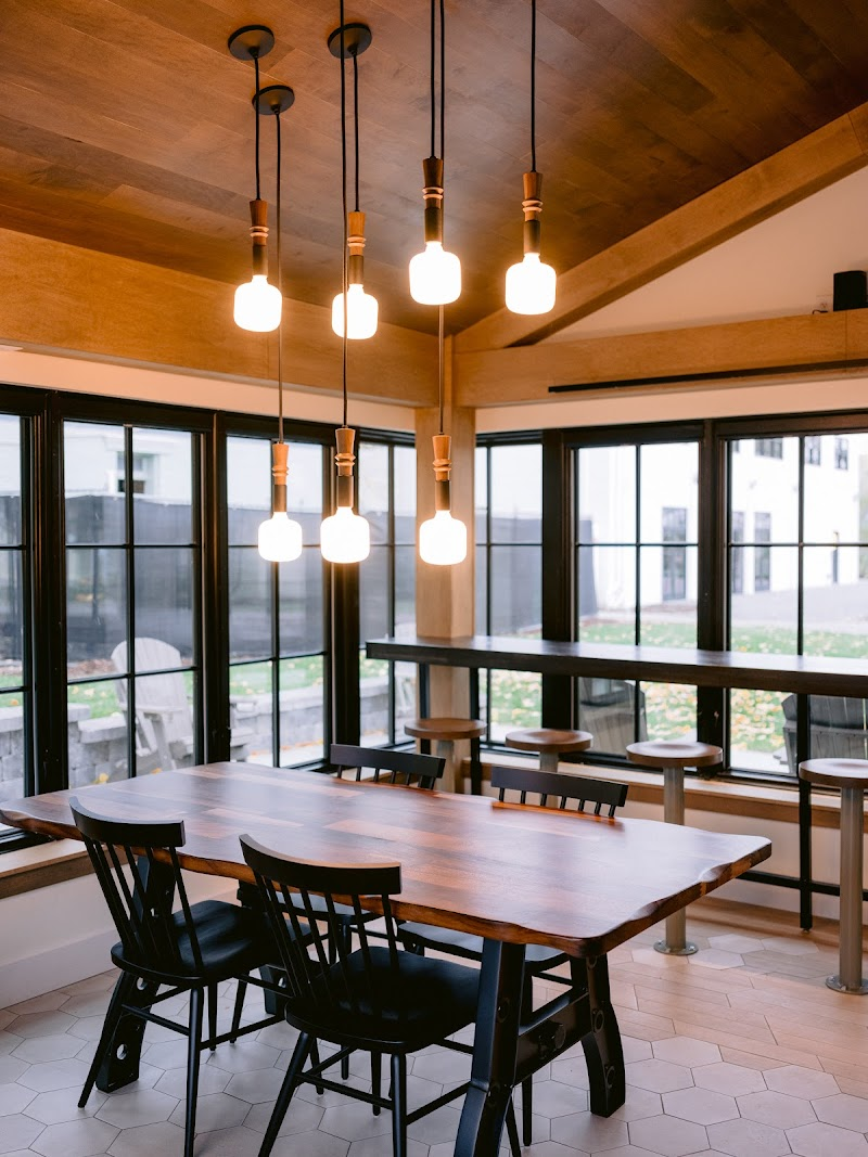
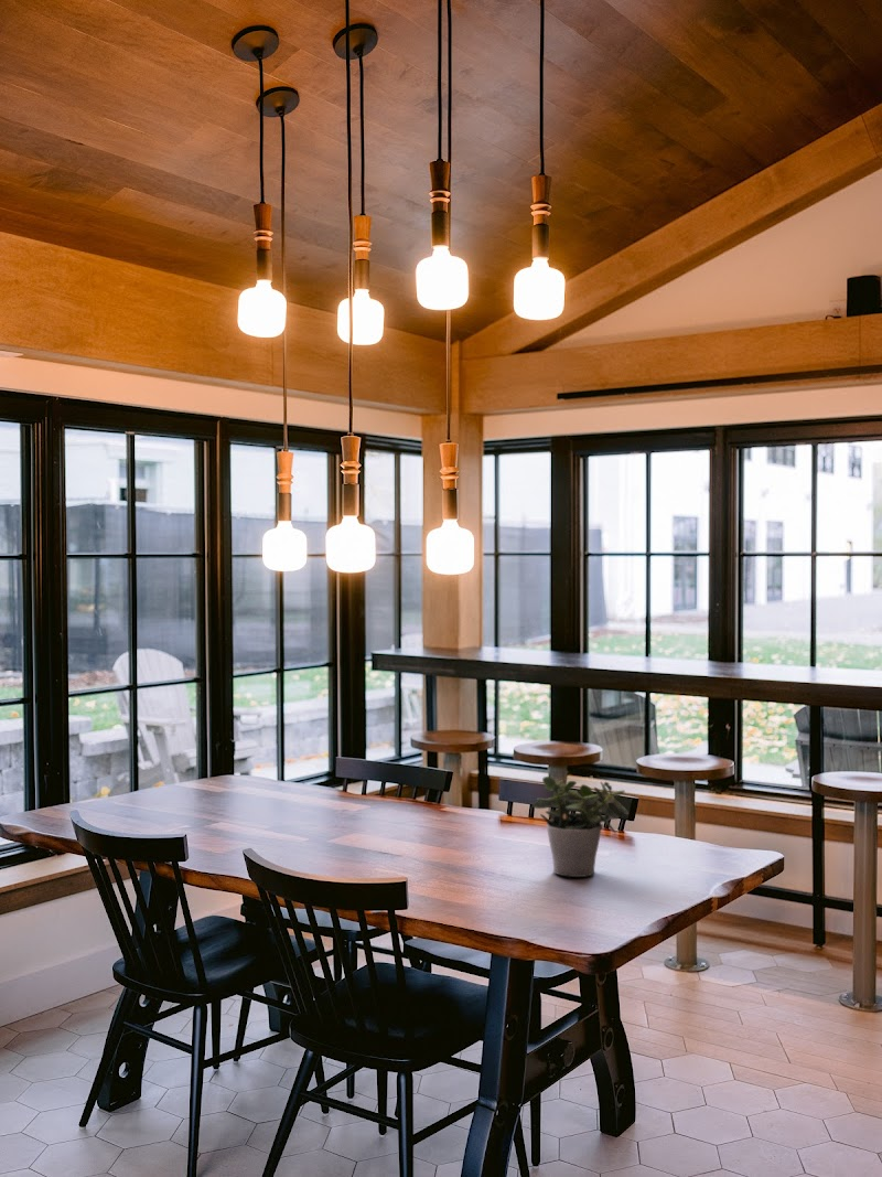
+ potted plant [531,775,630,878]
